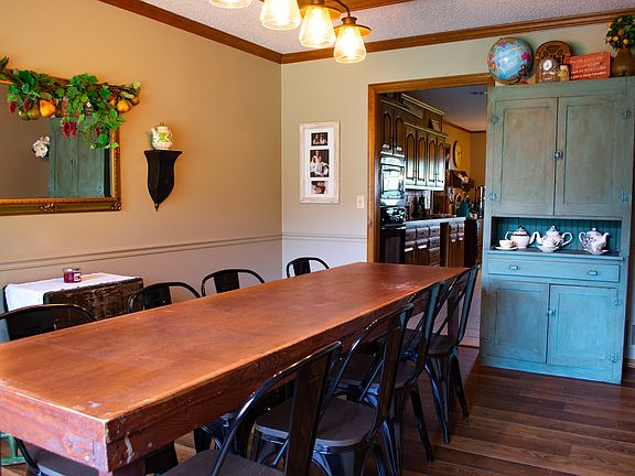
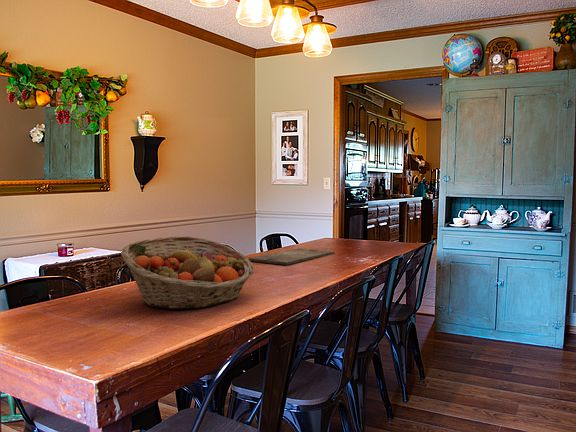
+ cutting board [248,247,336,266]
+ fruit basket [120,235,255,310]
